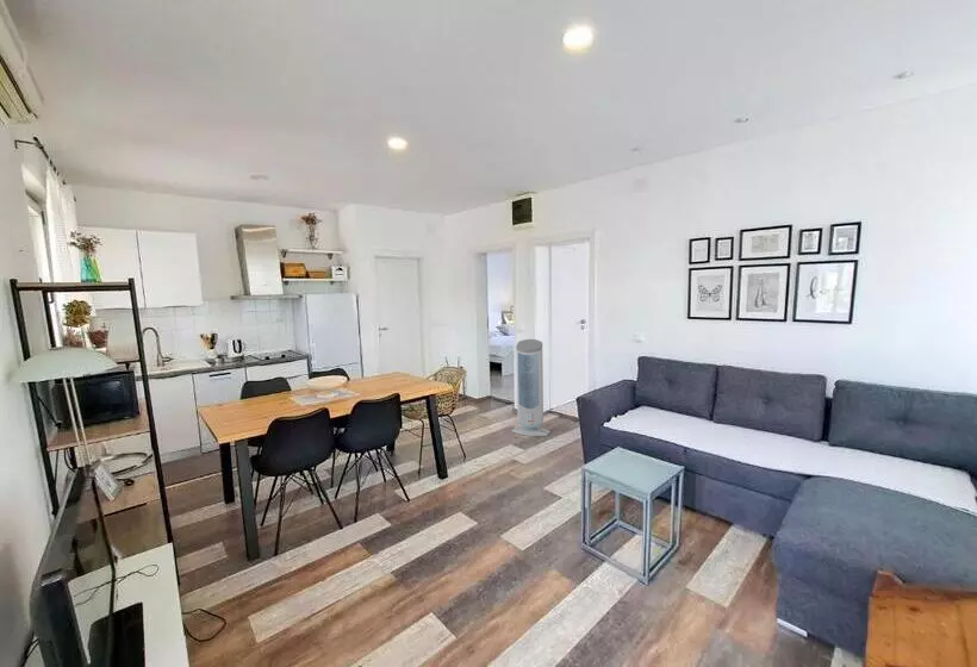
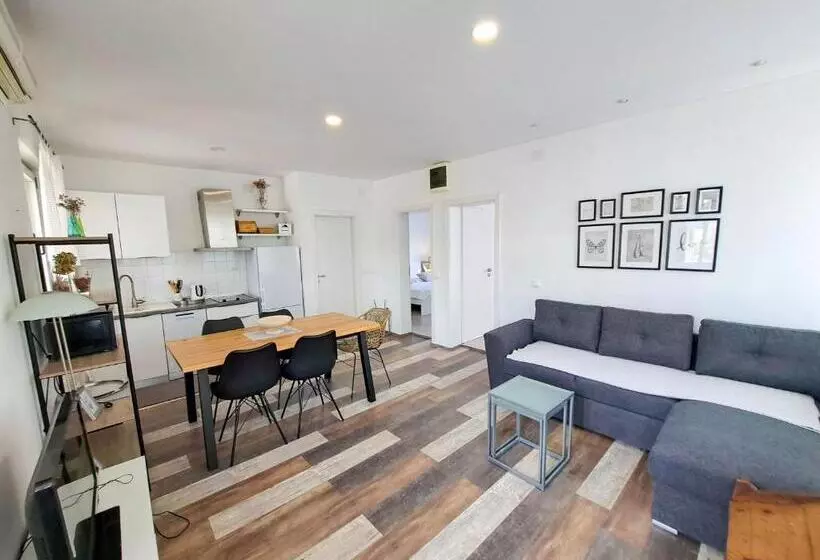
- air purifier [510,338,552,437]
